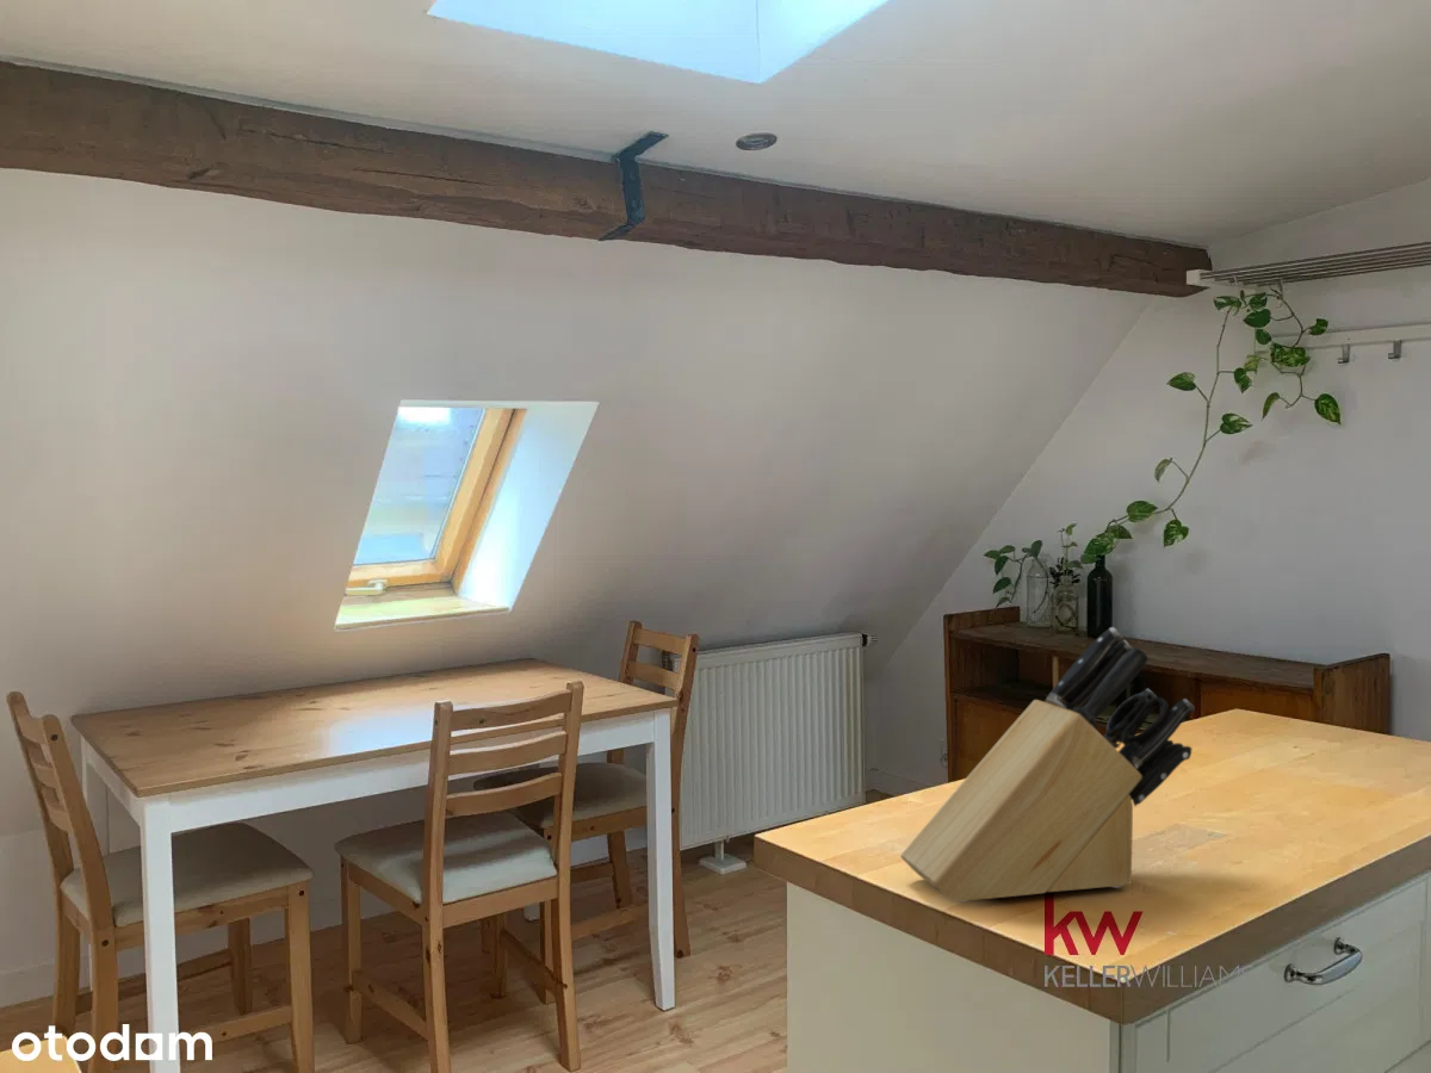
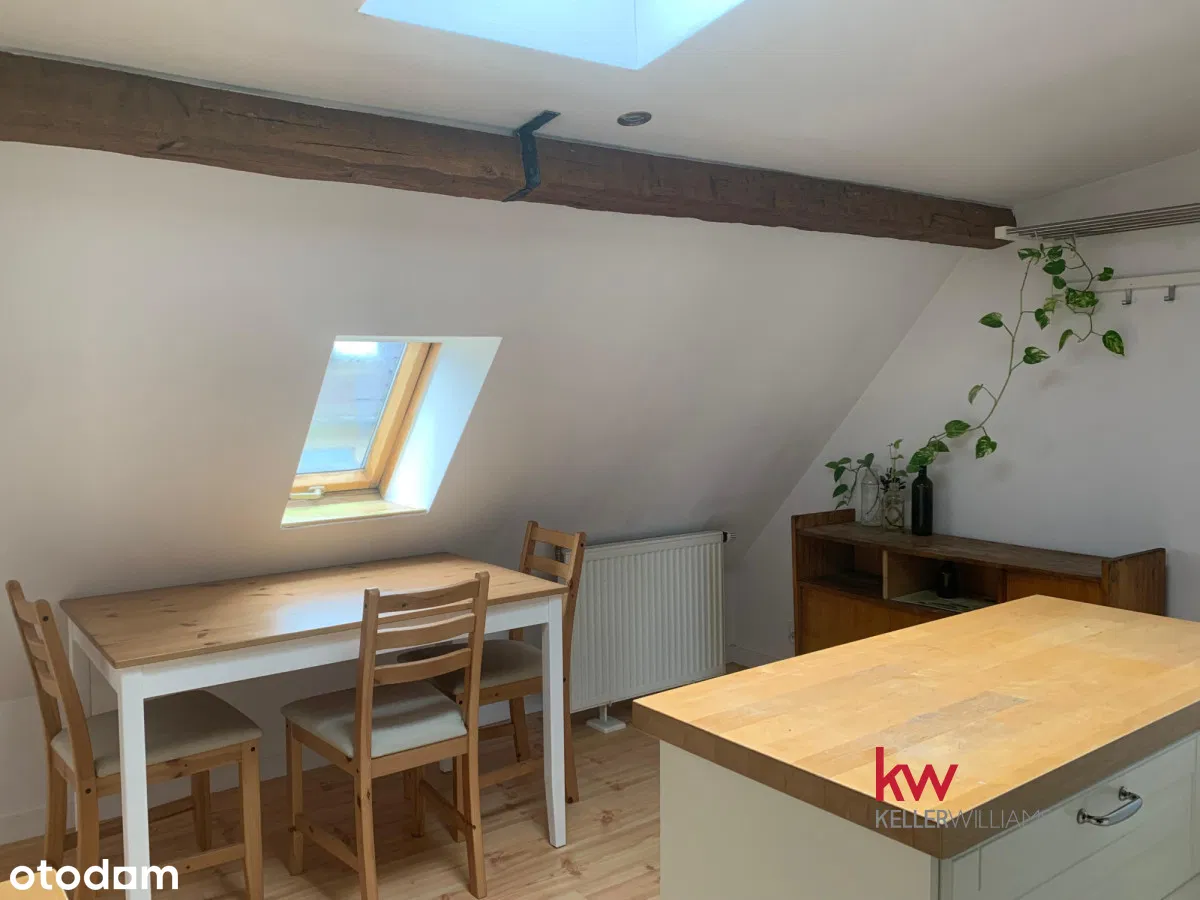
- knife block [899,626,1196,904]
